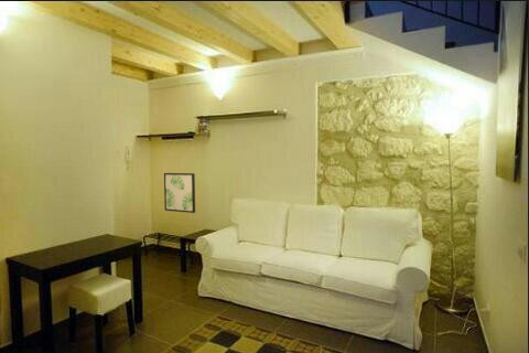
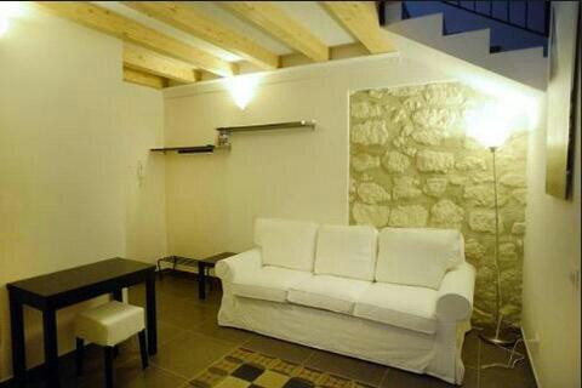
- wall art [163,172,196,214]
